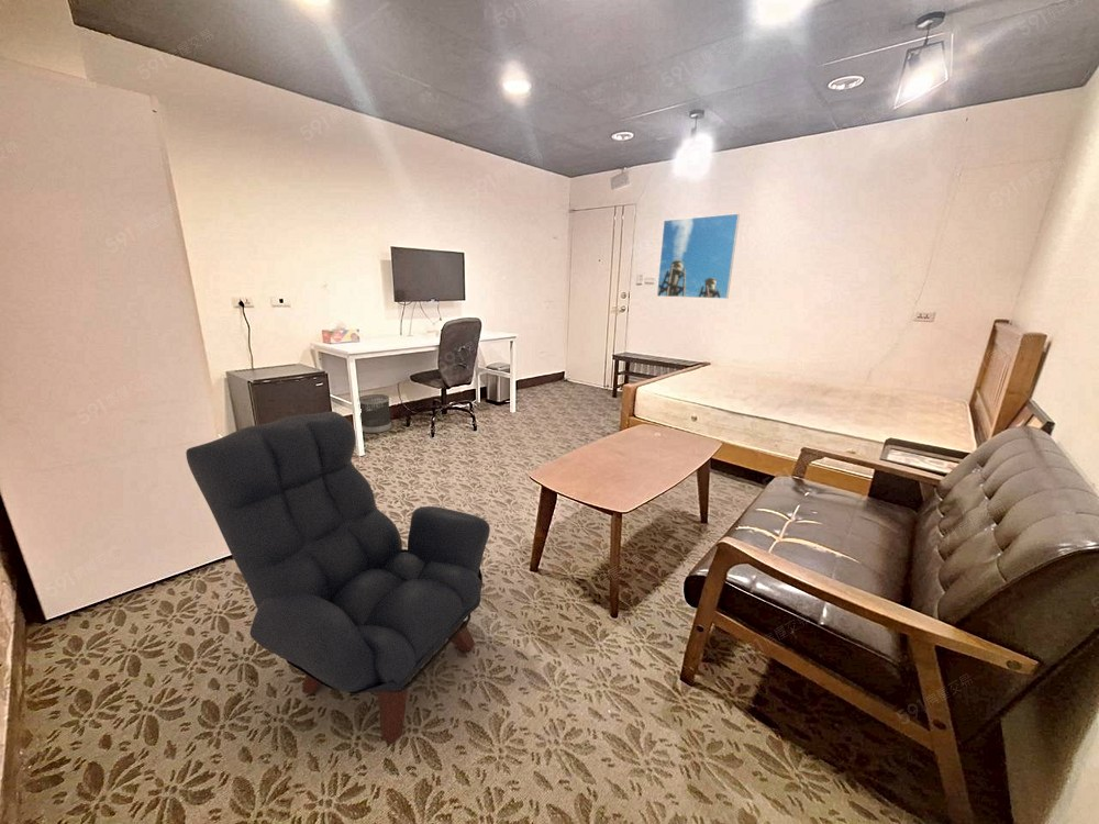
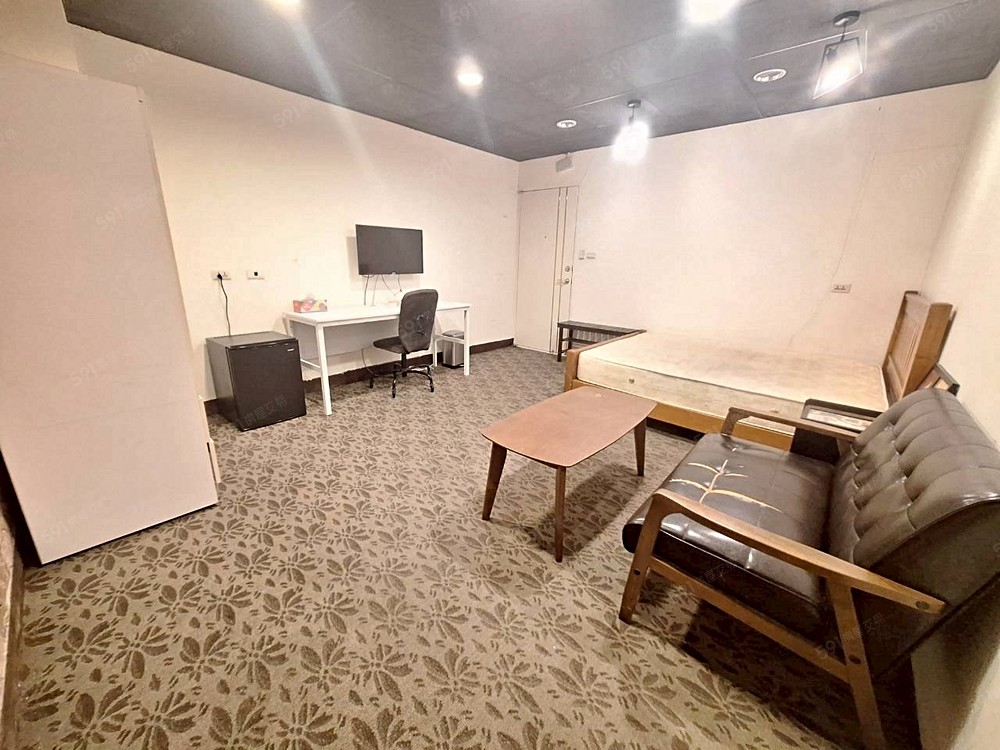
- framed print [656,212,741,300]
- armchair [185,410,491,746]
- wastebasket [358,393,392,434]
